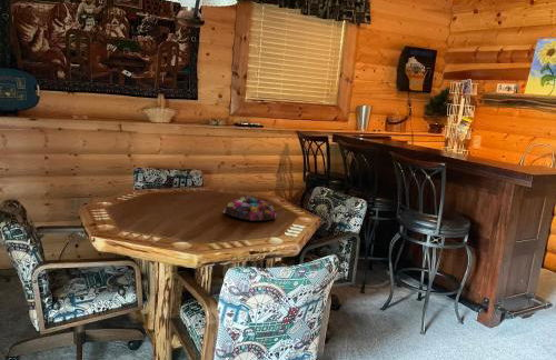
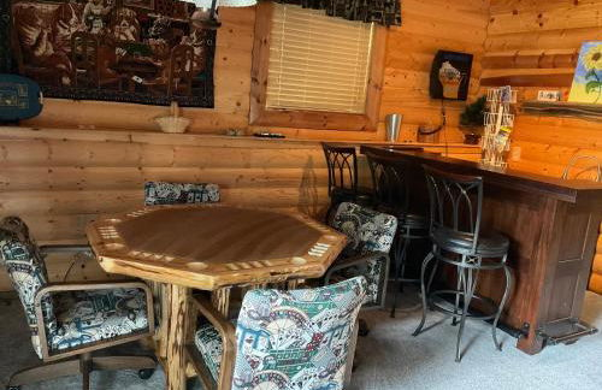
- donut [222,194,277,221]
